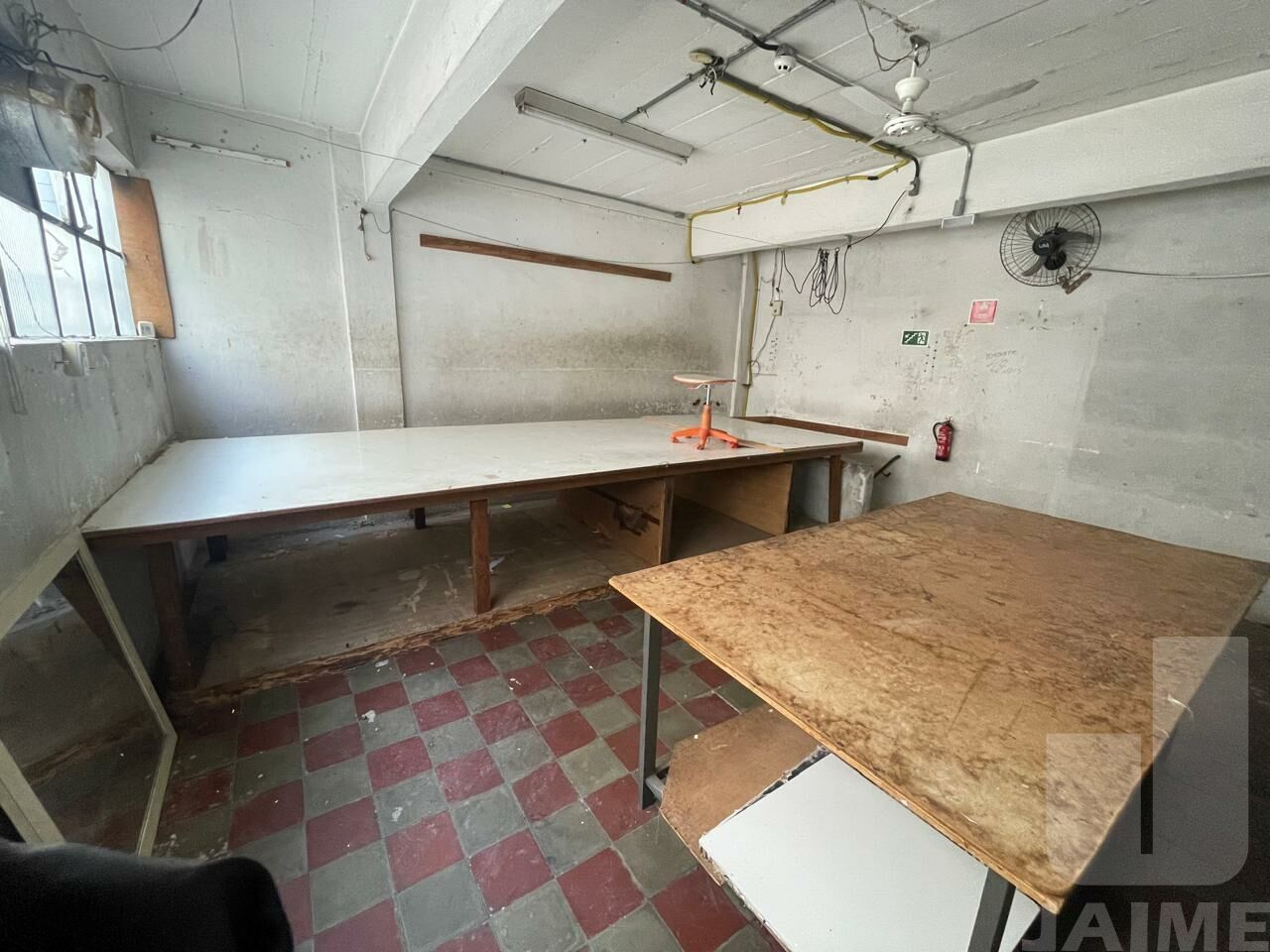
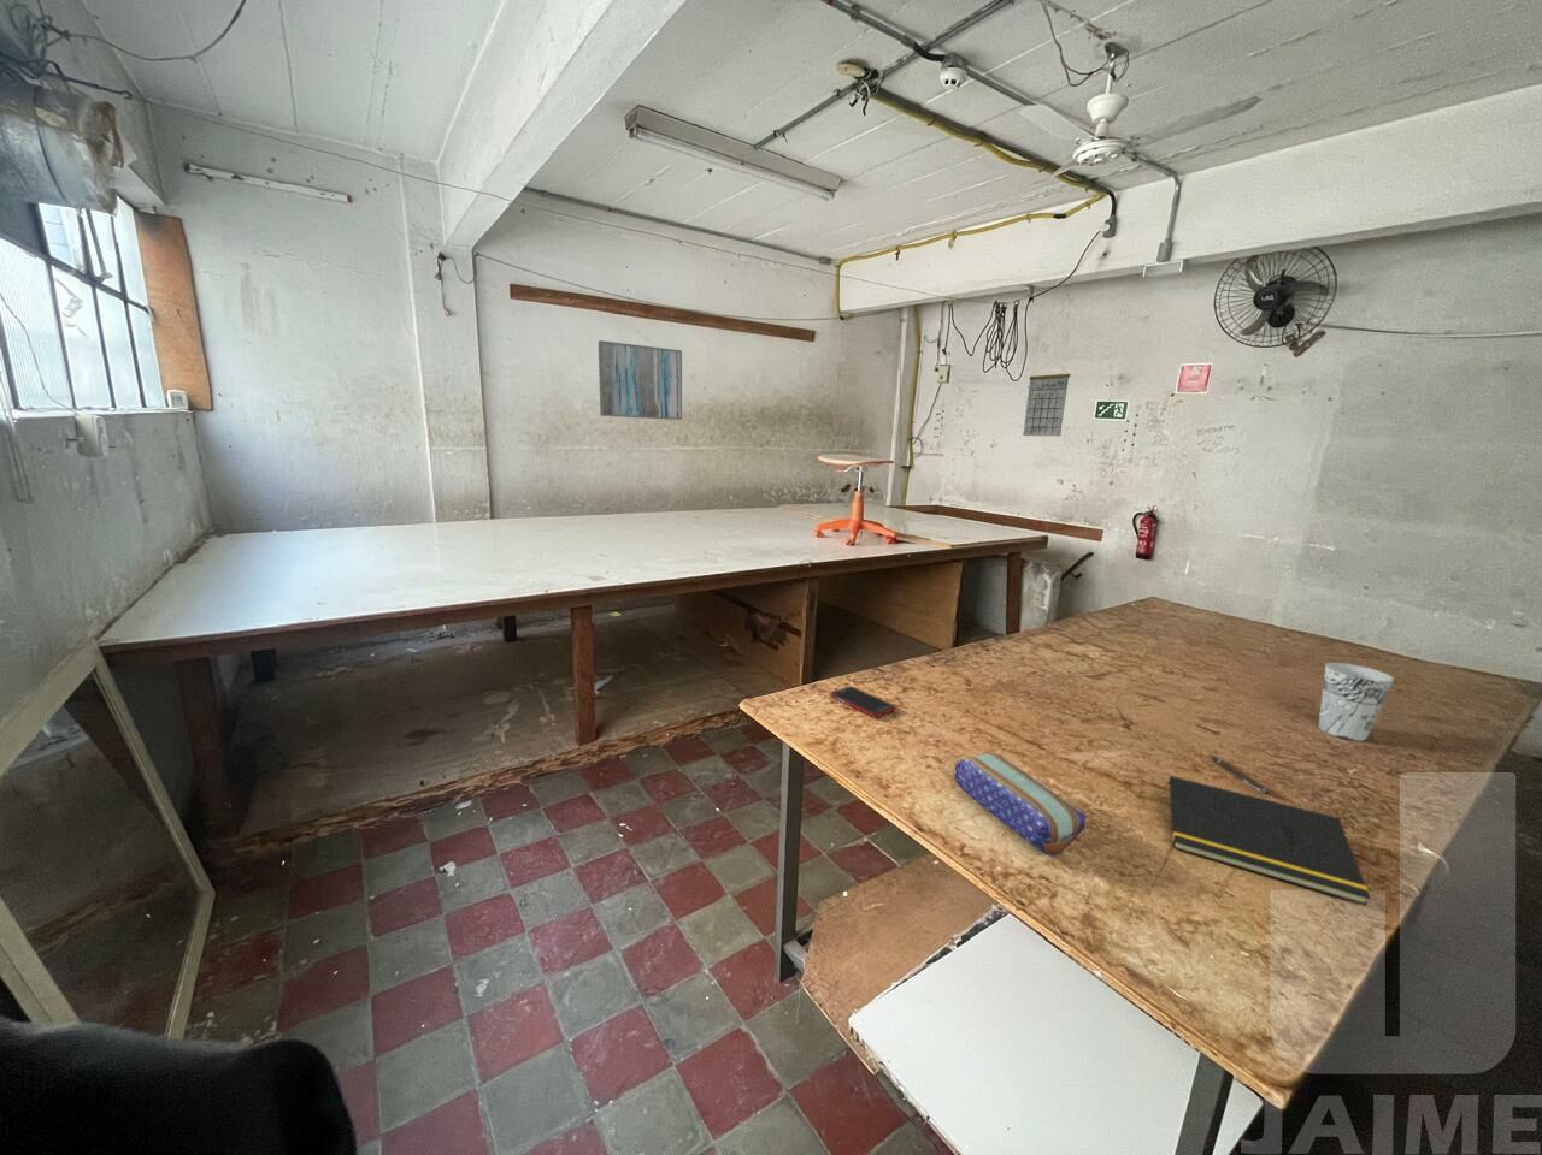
+ pencil case [953,752,1087,855]
+ wall art [597,340,684,421]
+ calendar [1021,360,1071,438]
+ notepad [1160,775,1371,906]
+ cell phone [829,684,896,718]
+ cup [1316,661,1395,742]
+ pen [1209,755,1271,795]
